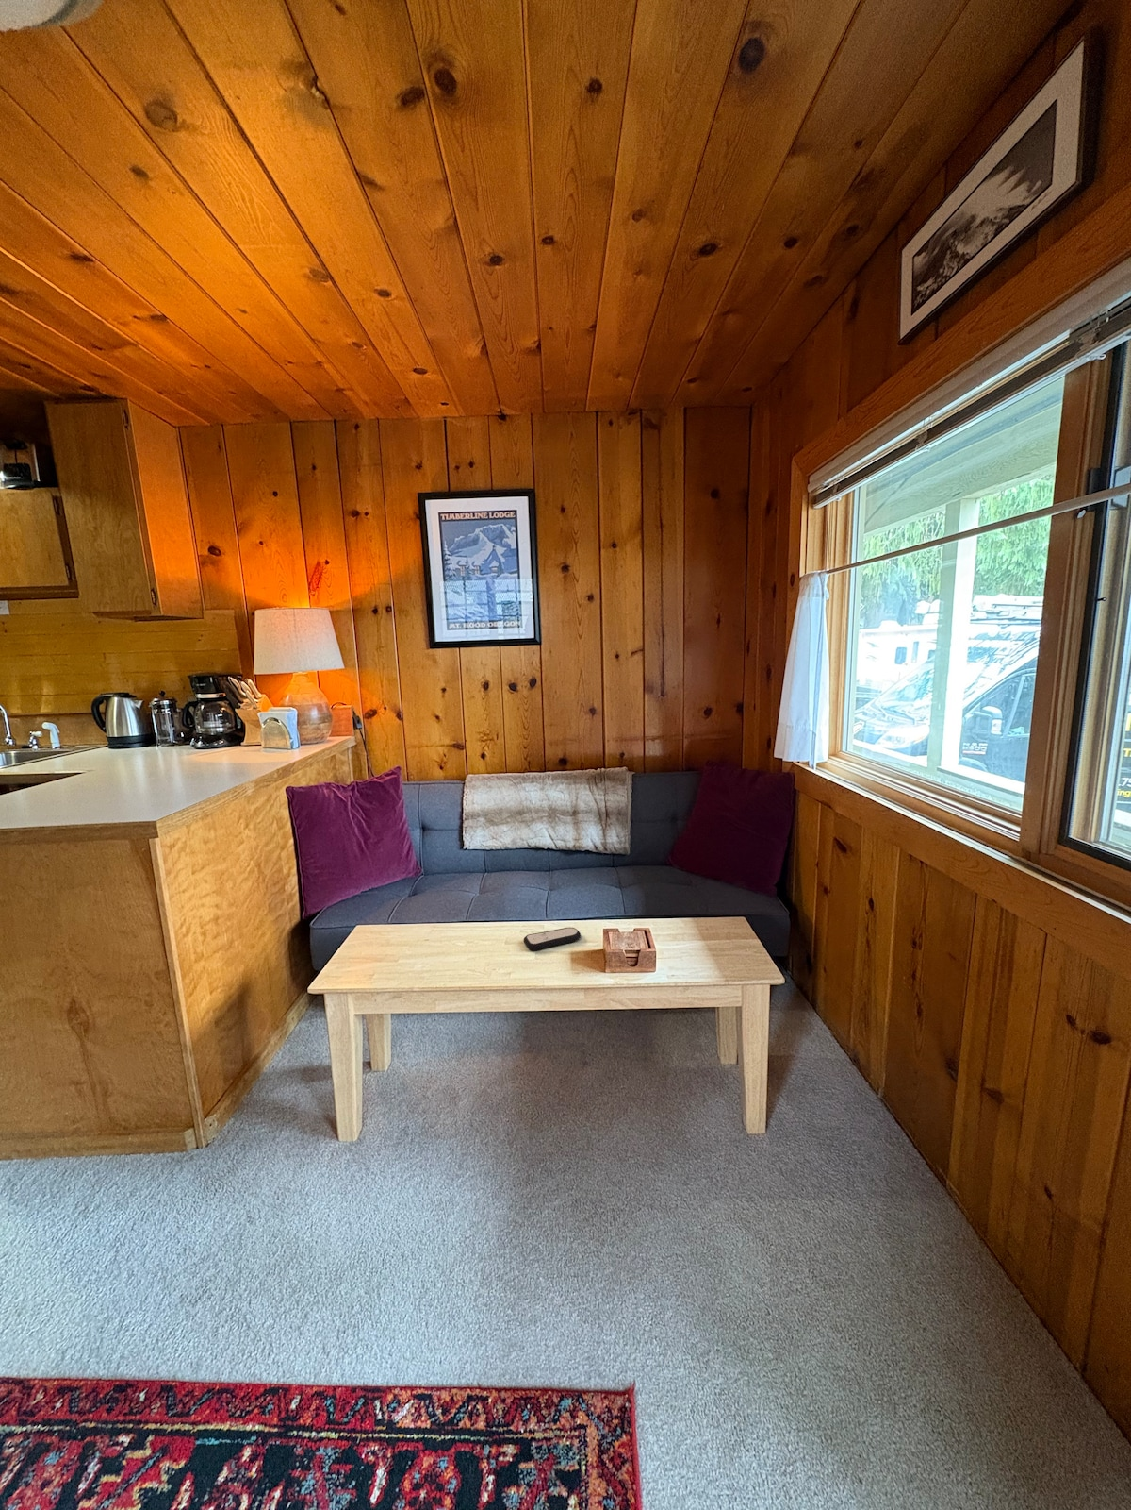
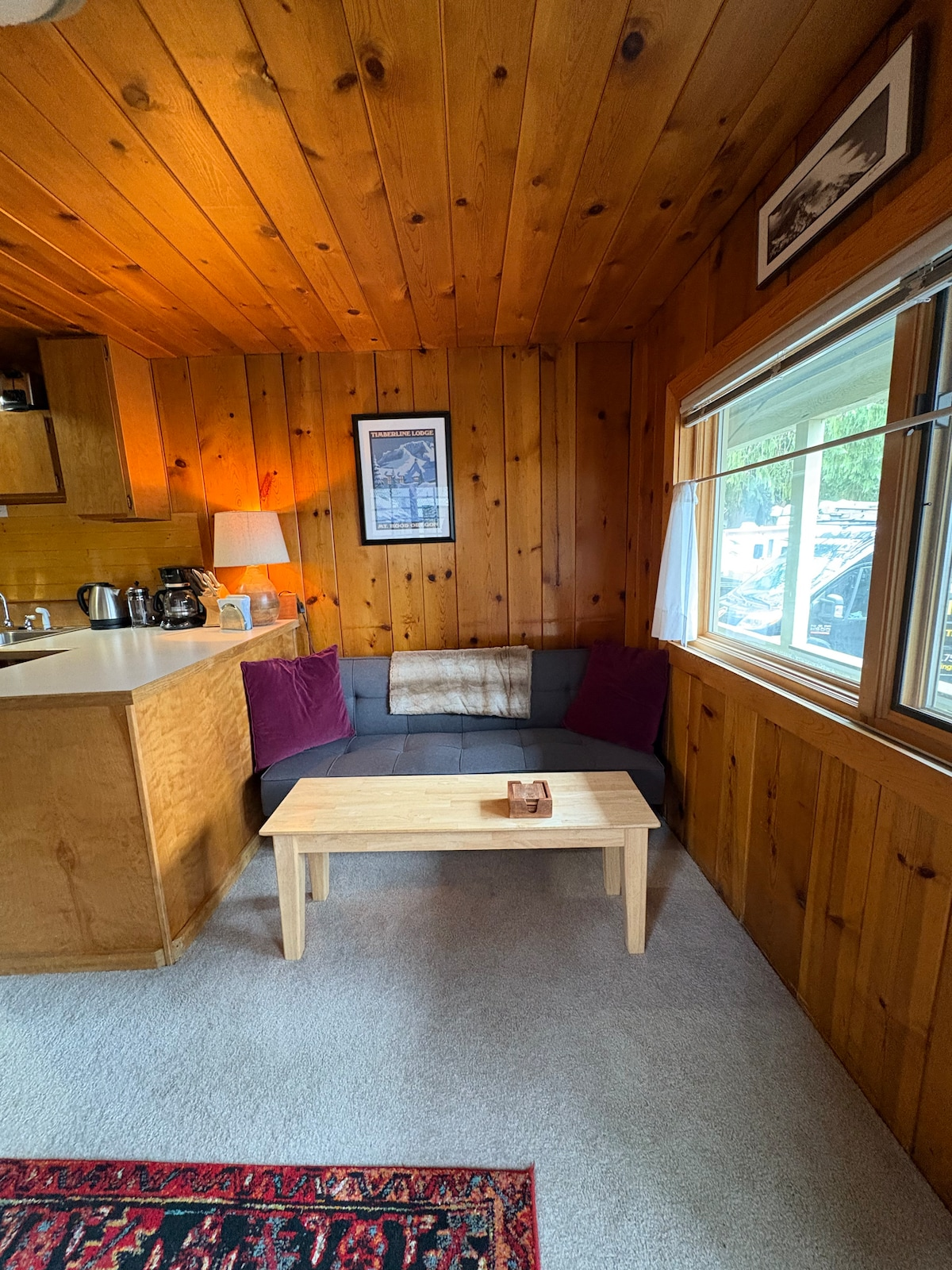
- remote control [523,926,581,951]
